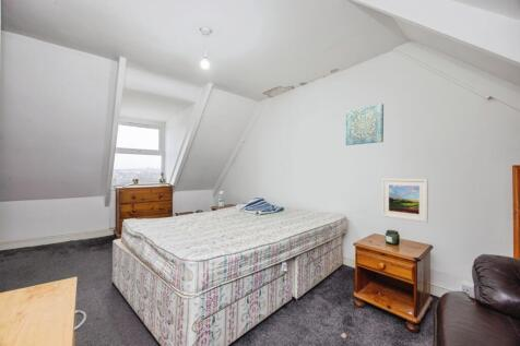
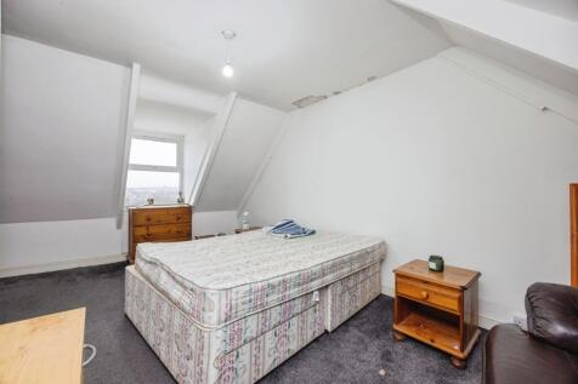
- wall art [345,103,385,146]
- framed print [380,178,429,224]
